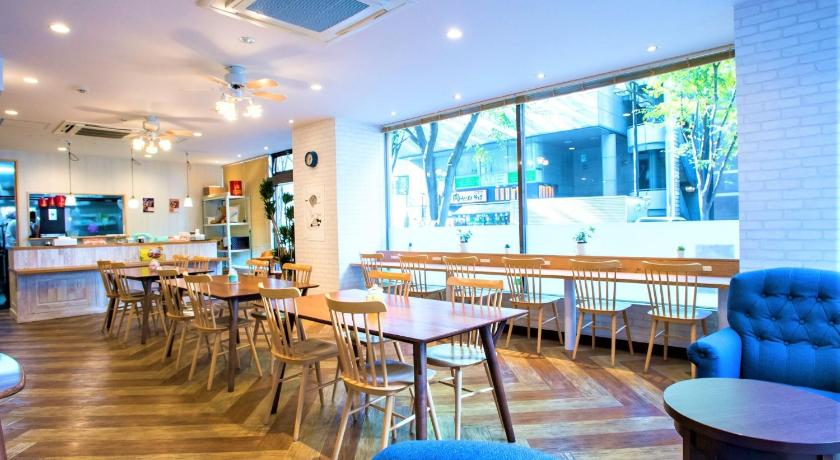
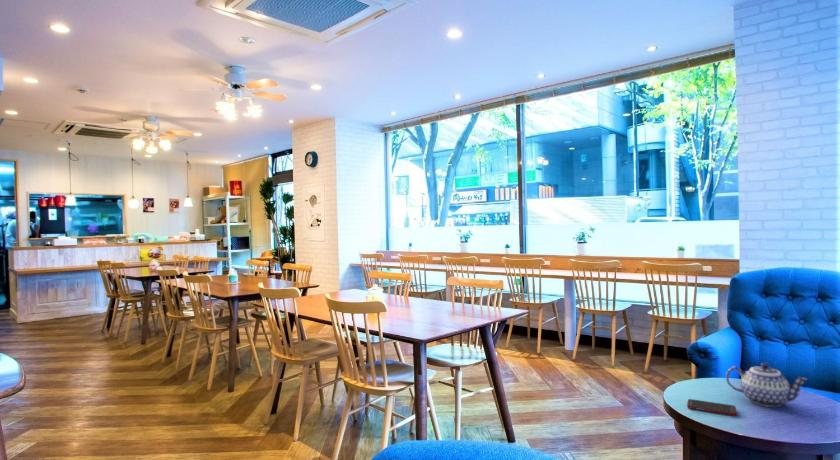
+ cell phone [686,398,738,416]
+ teapot [725,362,809,408]
